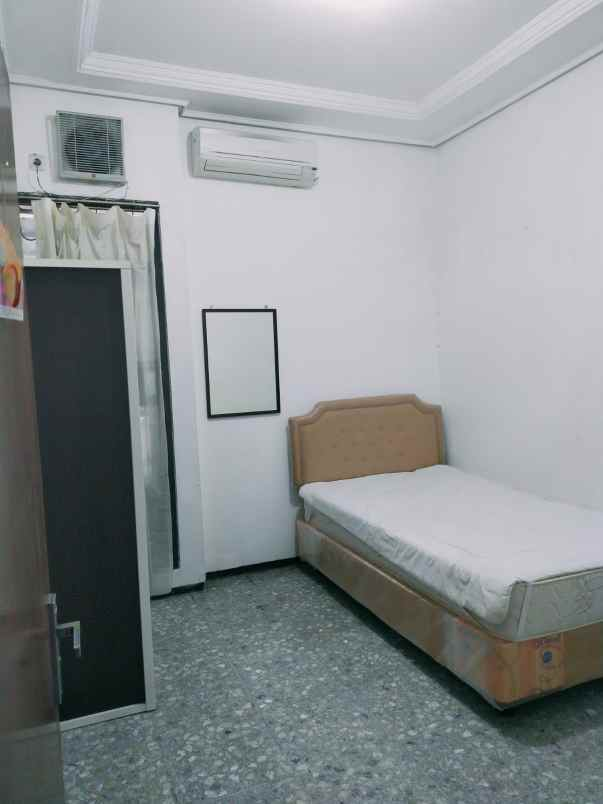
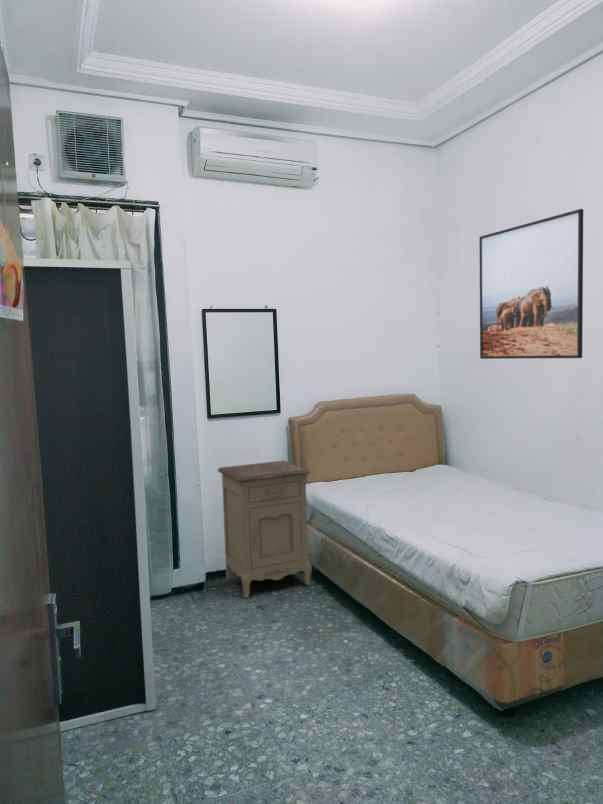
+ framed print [478,208,584,360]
+ nightstand [217,459,313,599]
